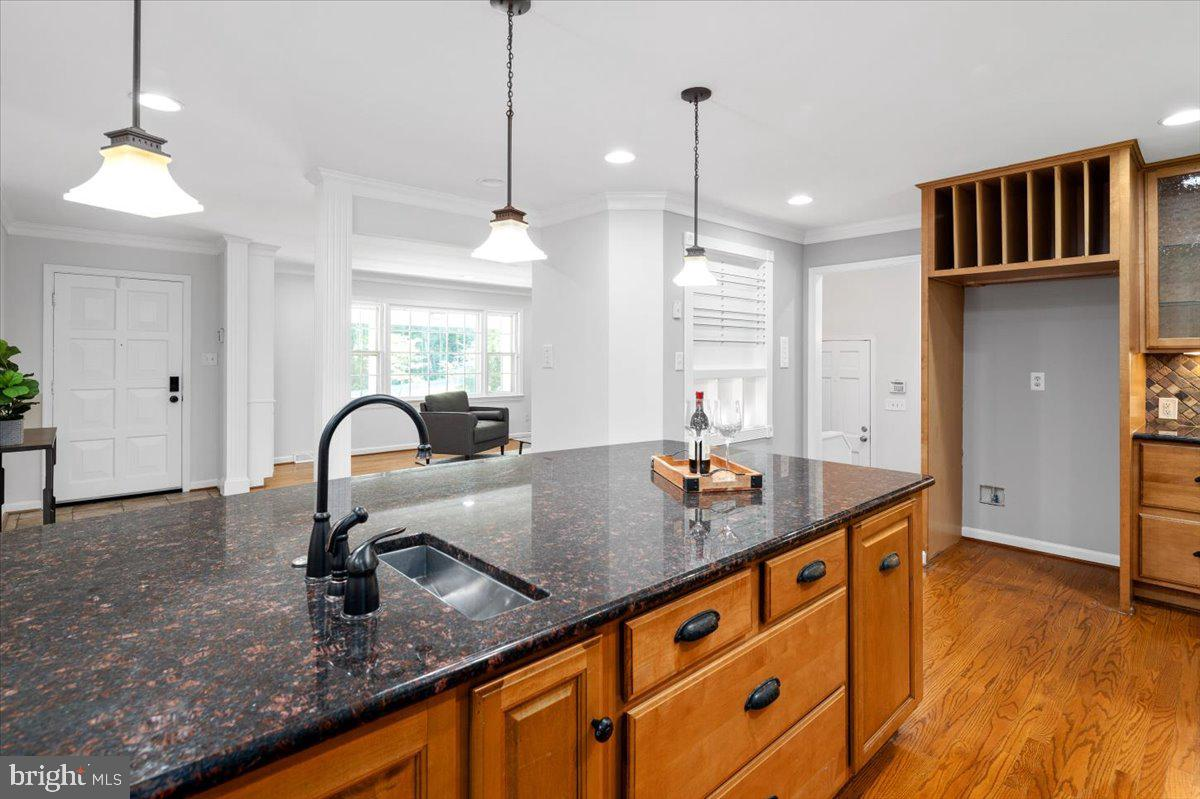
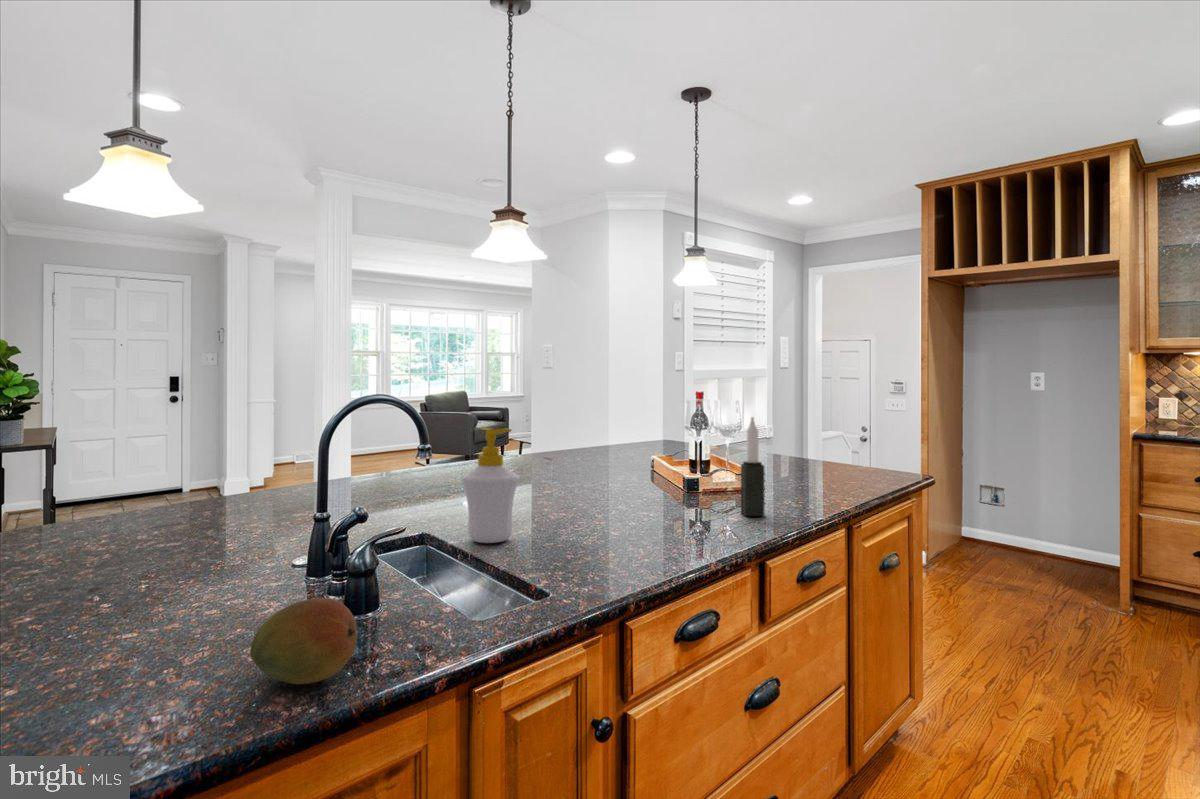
+ soap bottle [460,426,520,544]
+ candle [740,416,765,517]
+ fruit [249,597,358,685]
